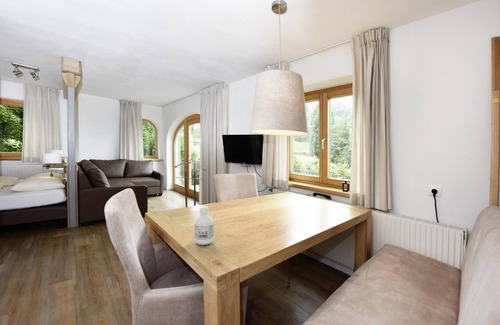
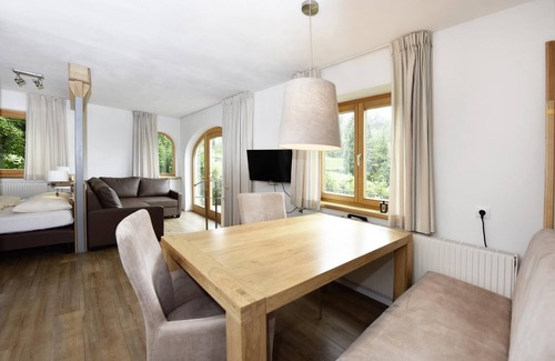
- bottle [194,205,215,246]
